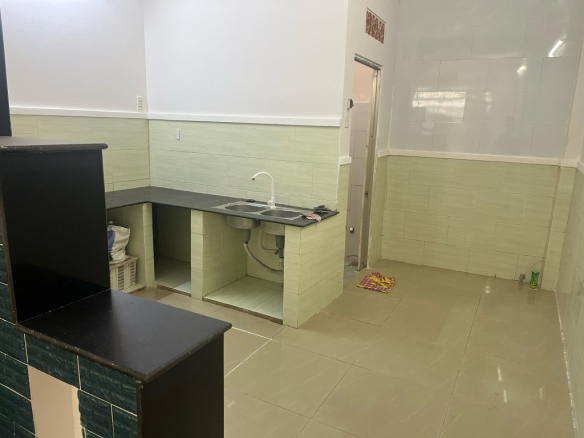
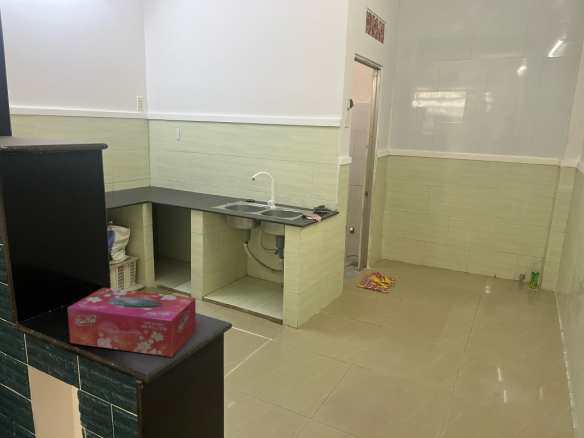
+ tissue box [67,287,197,358]
